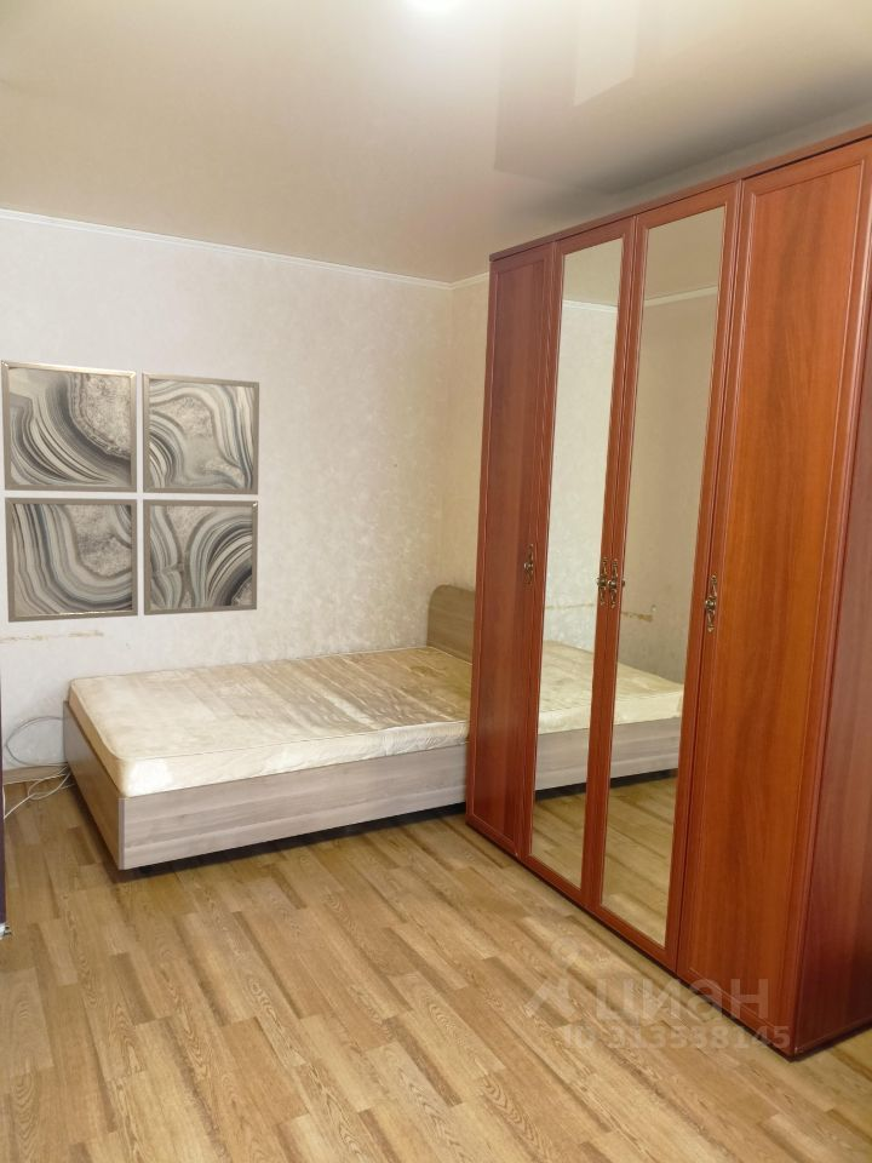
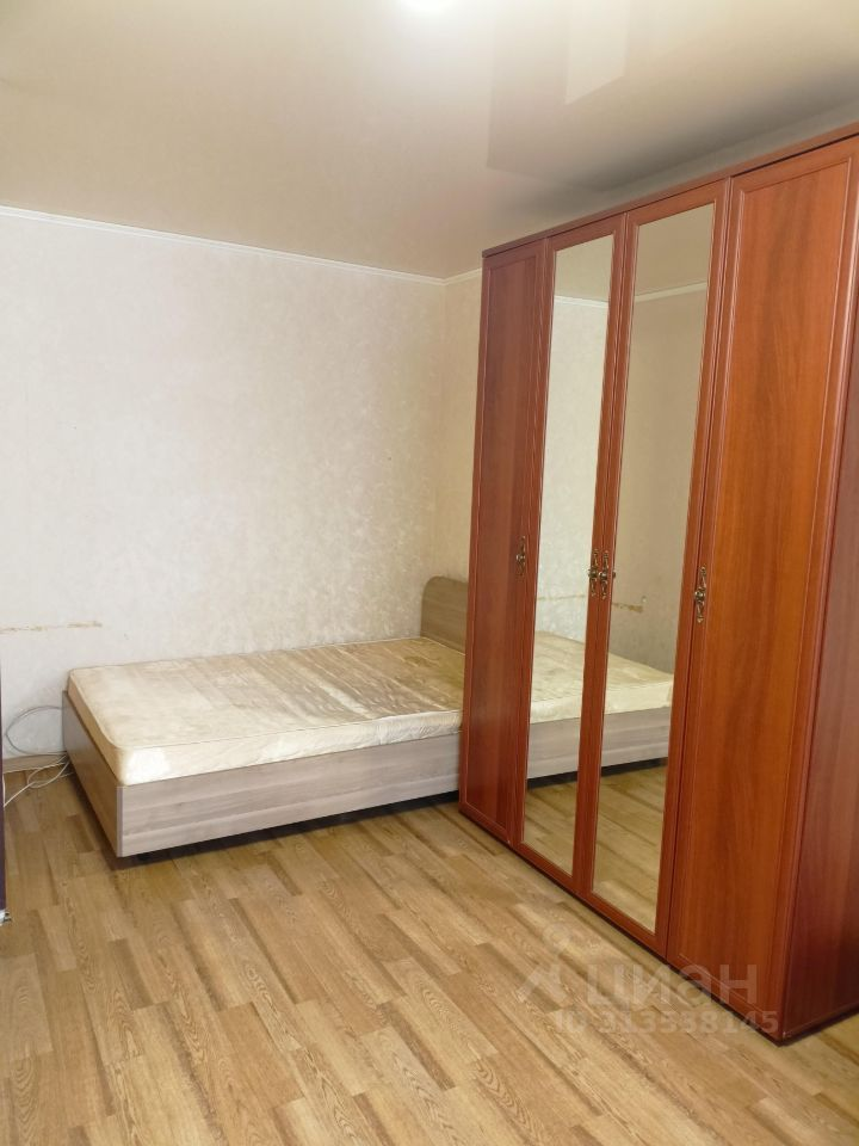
- wall art [0,359,260,624]
